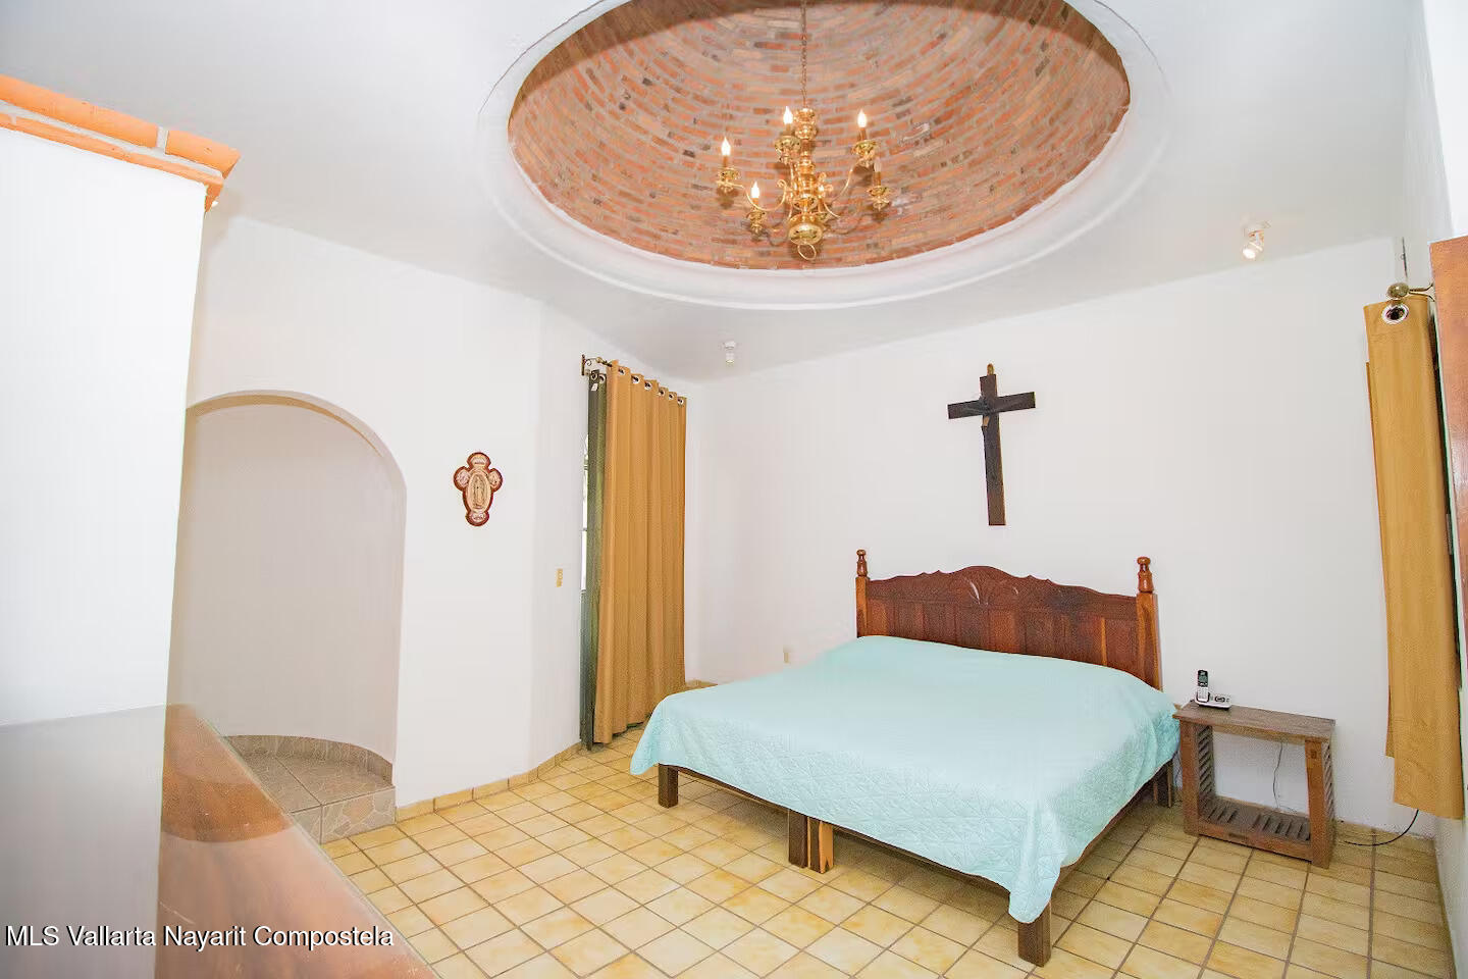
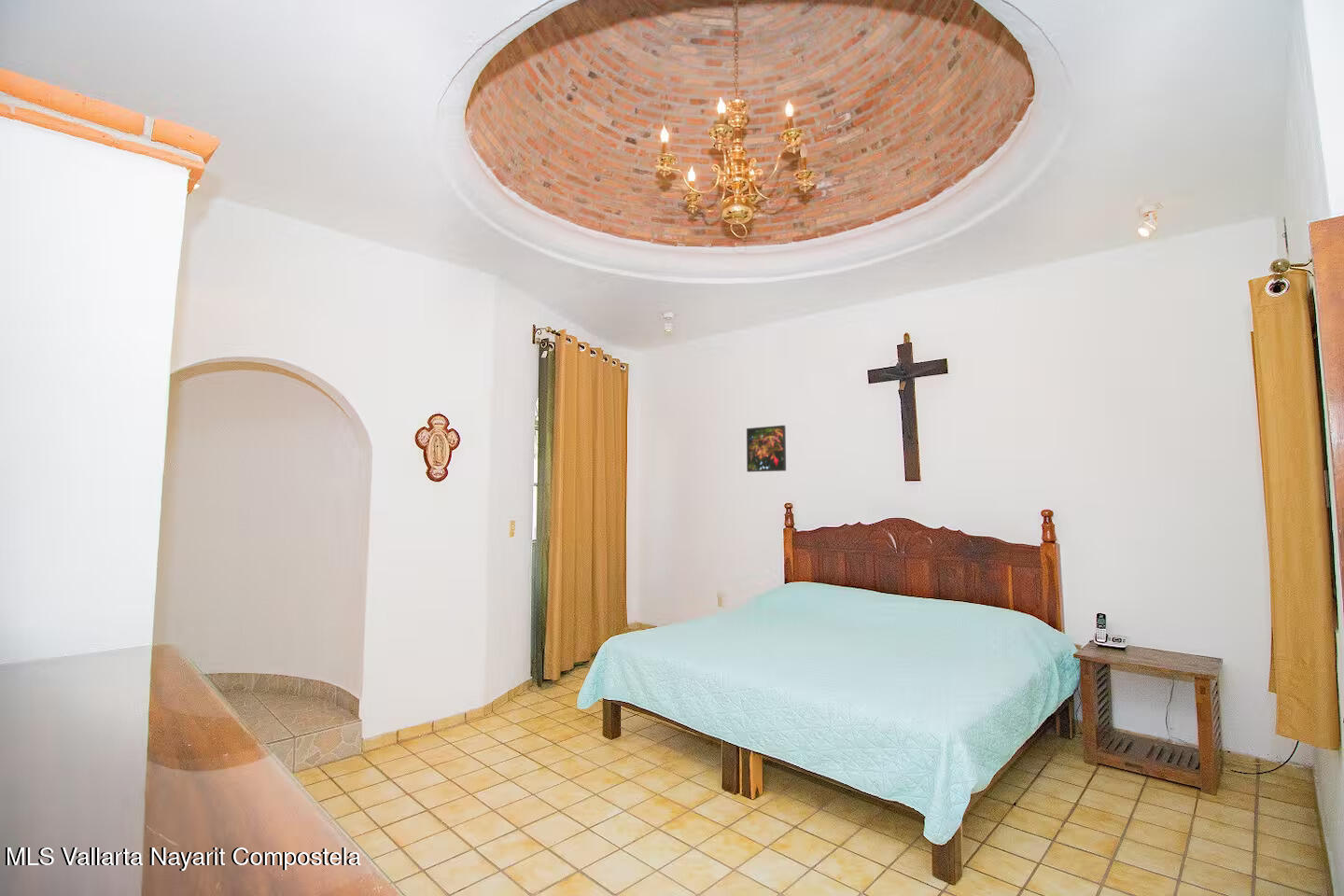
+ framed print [746,425,787,473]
